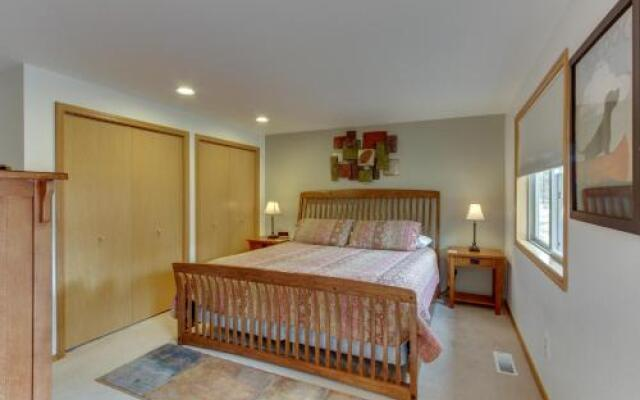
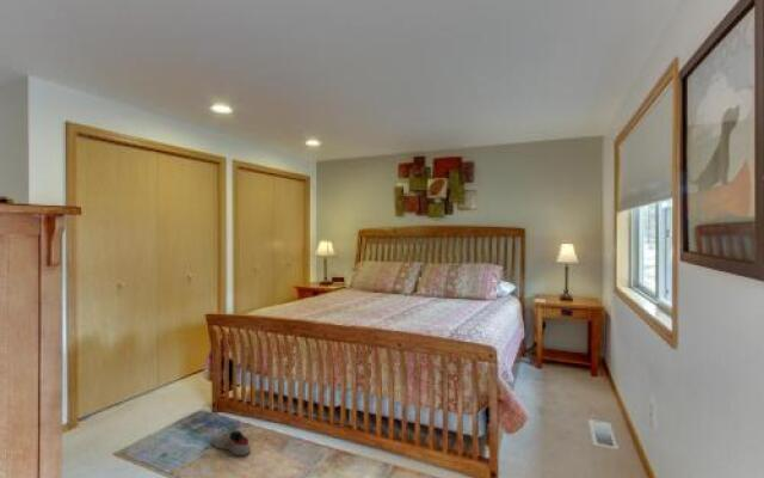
+ shoe [210,429,252,456]
